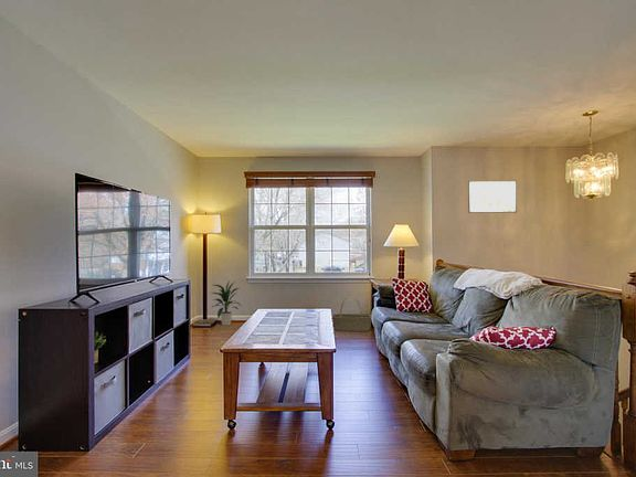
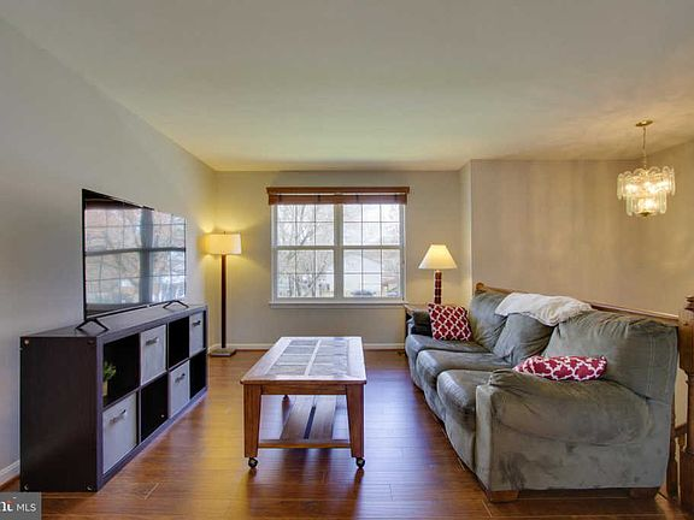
- indoor plant [209,280,244,327]
- basket [331,296,372,332]
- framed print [467,180,518,214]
